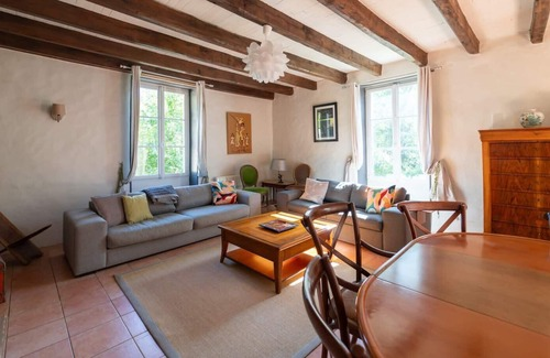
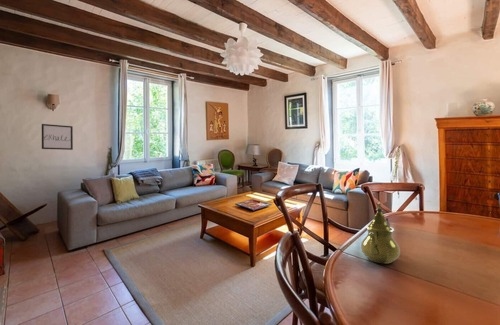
+ teapot [360,202,401,265]
+ wall art [41,123,74,151]
